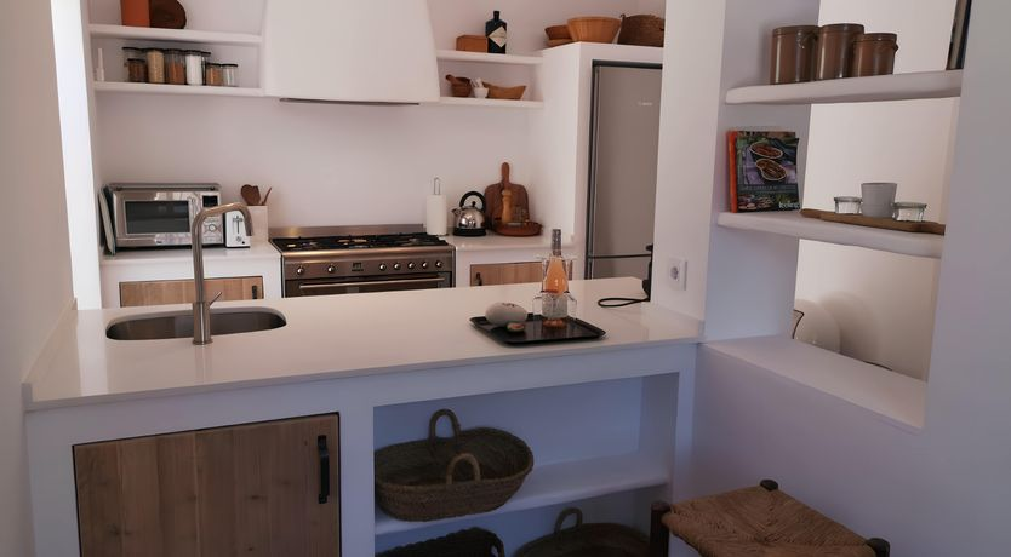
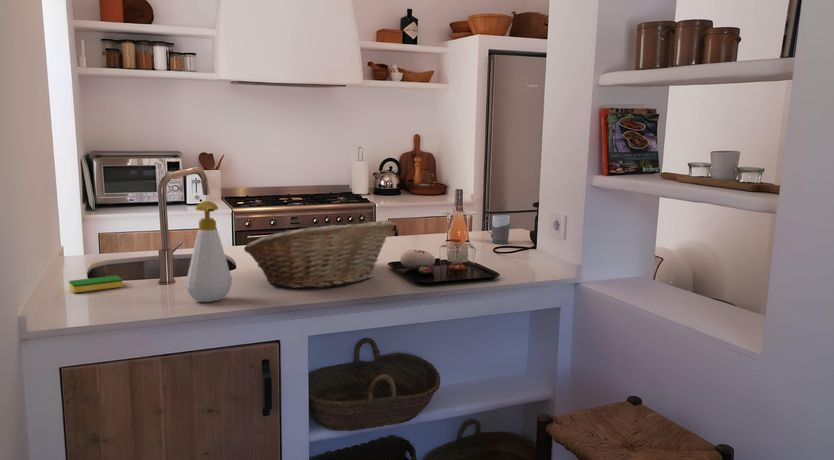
+ soap bottle [185,200,233,303]
+ dish sponge [68,275,124,294]
+ mug [482,214,511,245]
+ fruit basket [243,219,395,289]
